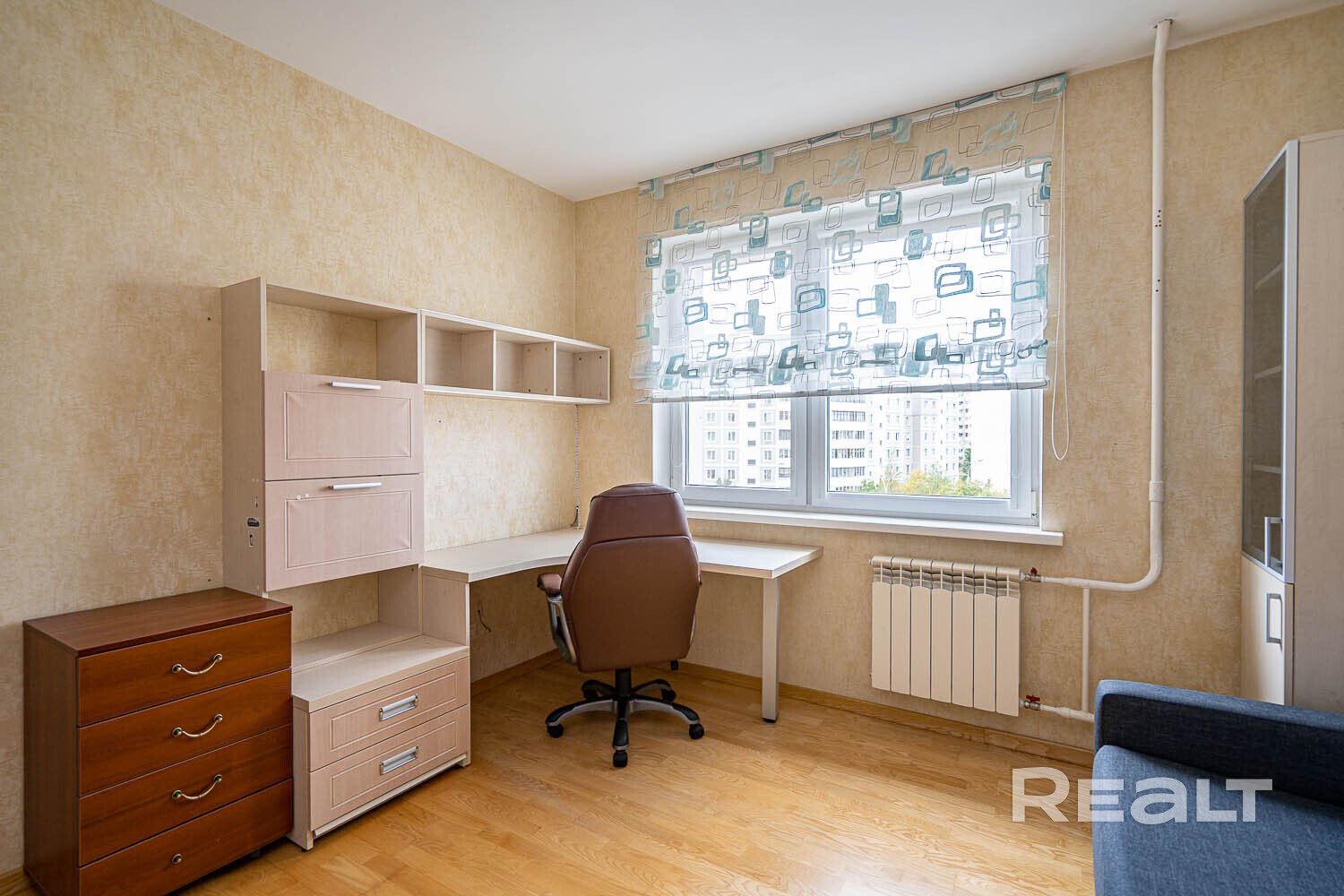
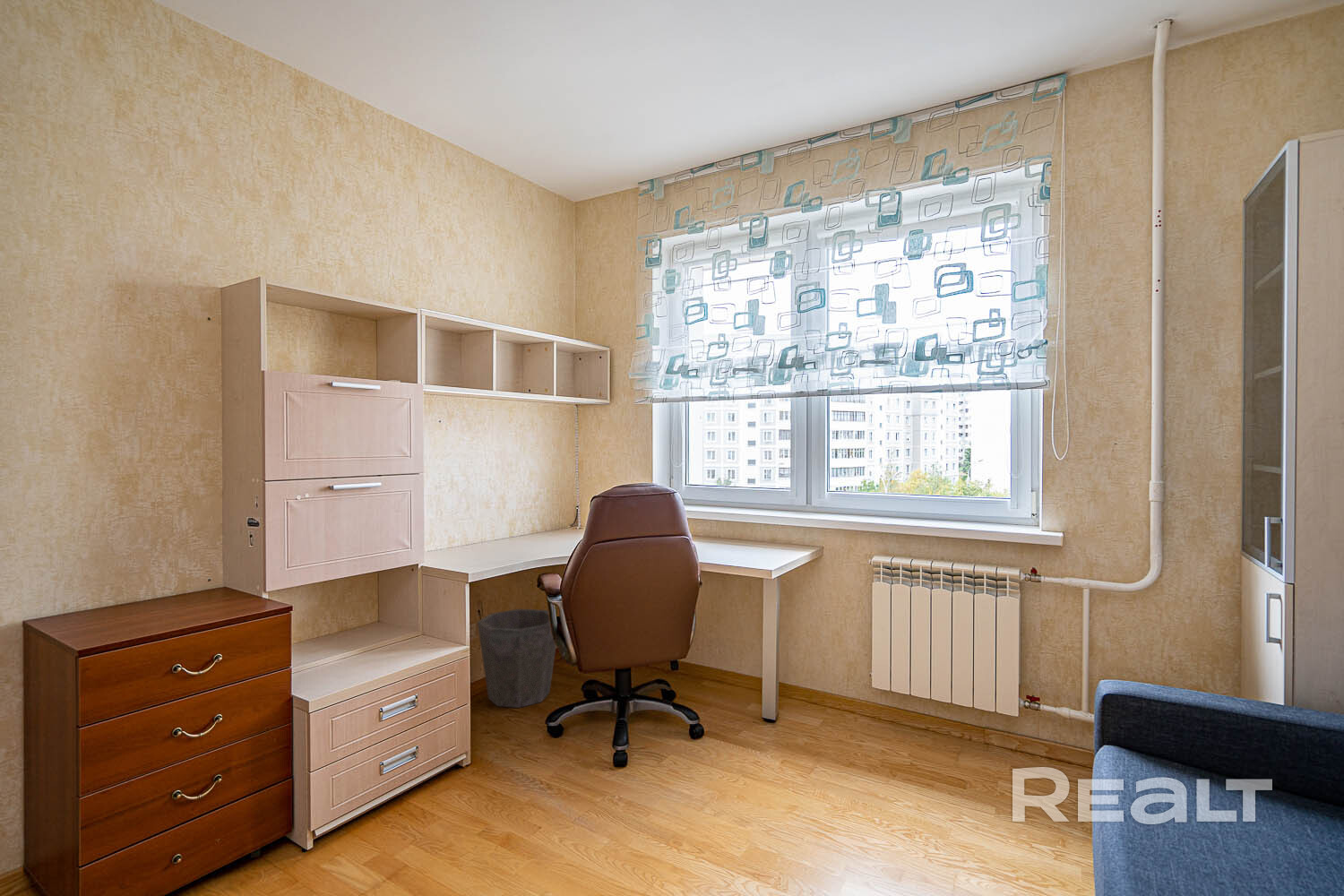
+ waste bin [477,608,556,709]
